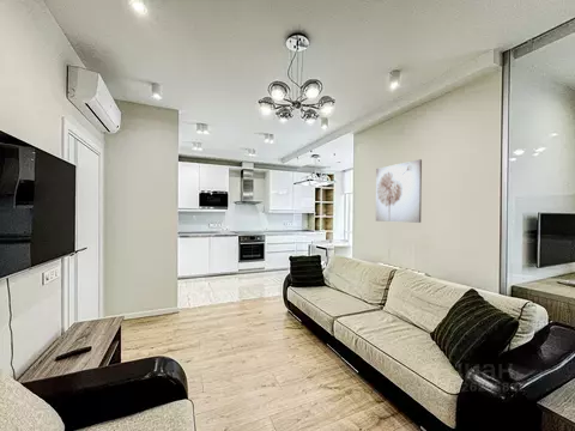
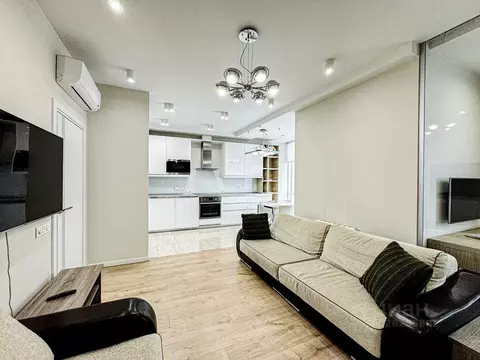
- wall art [375,158,423,224]
